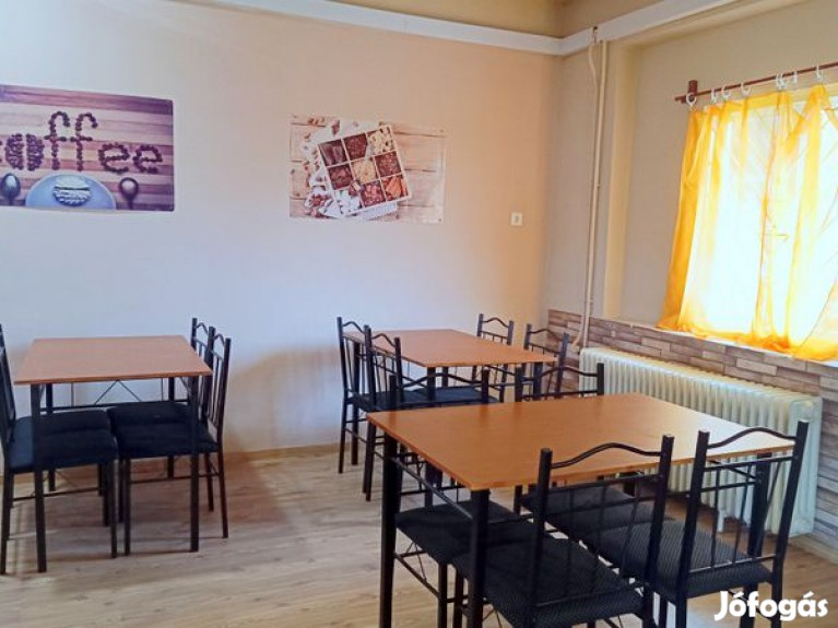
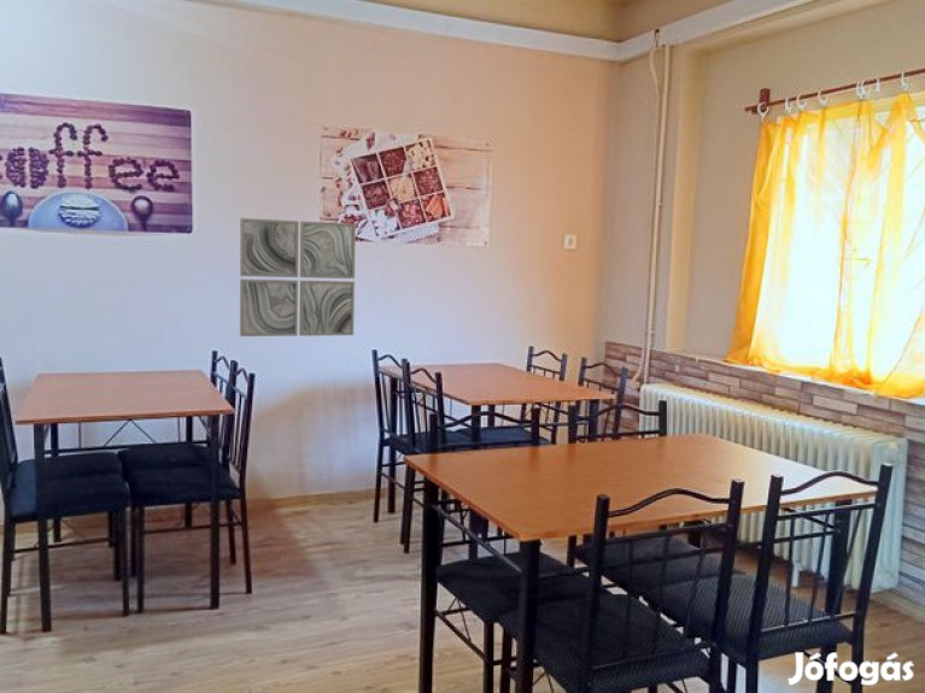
+ wall art [239,217,357,337]
